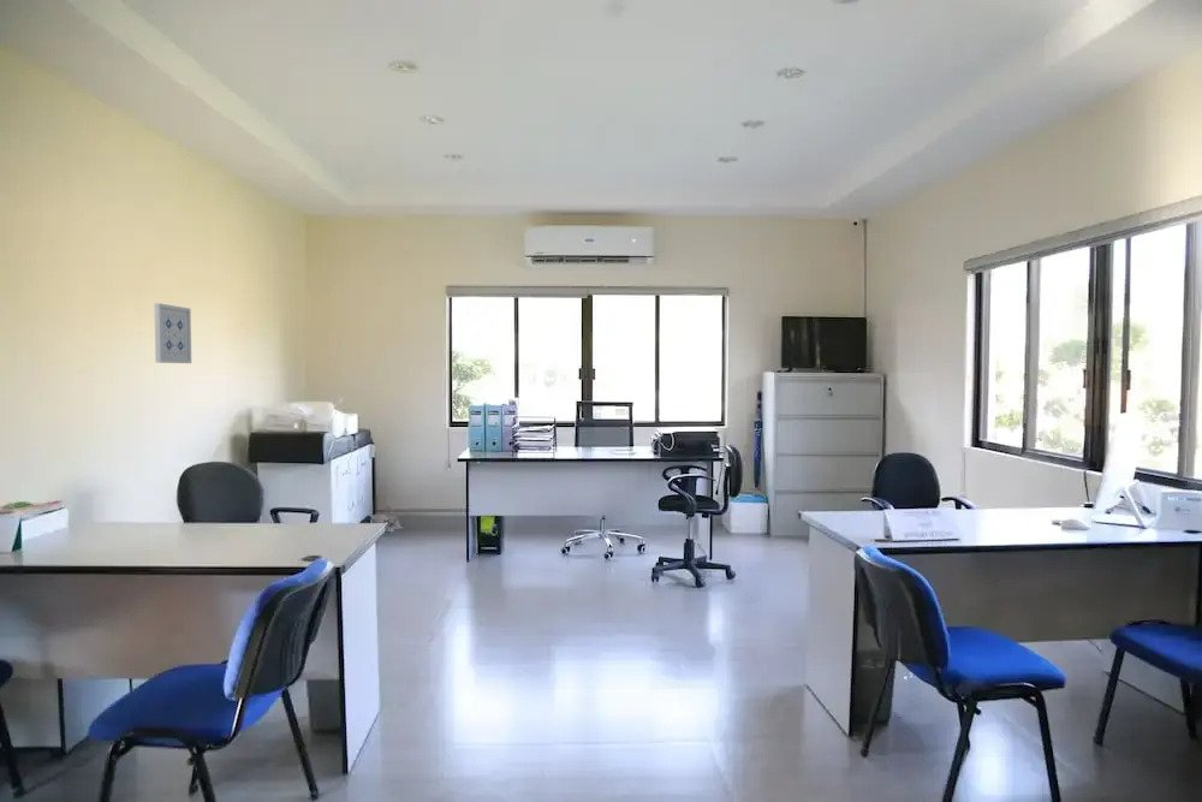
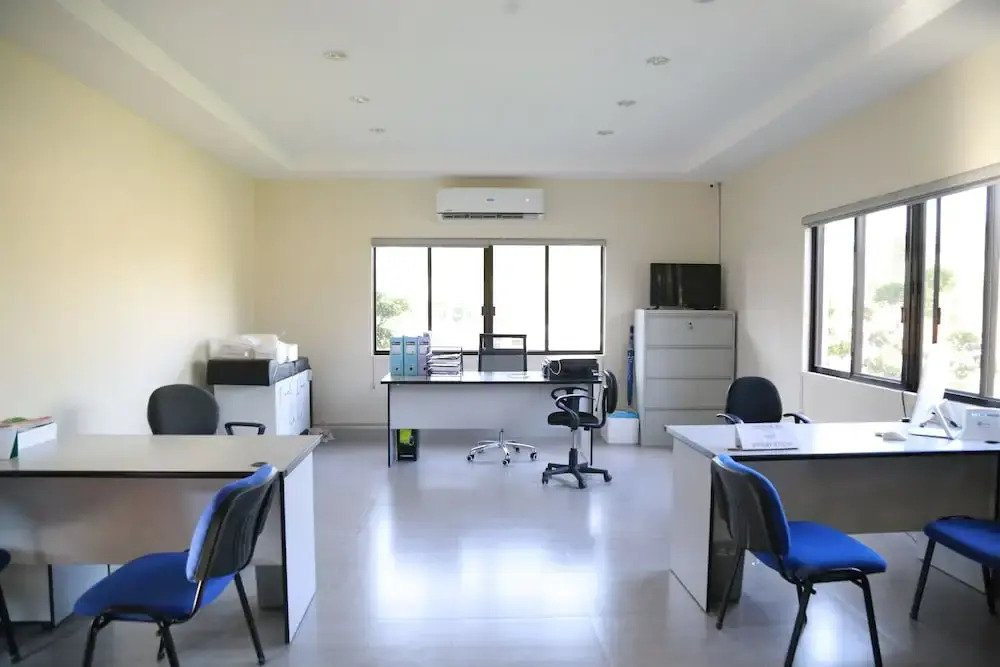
- wall art [153,302,192,364]
